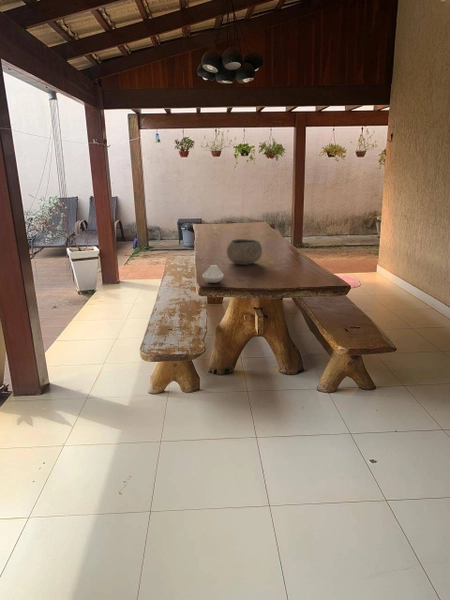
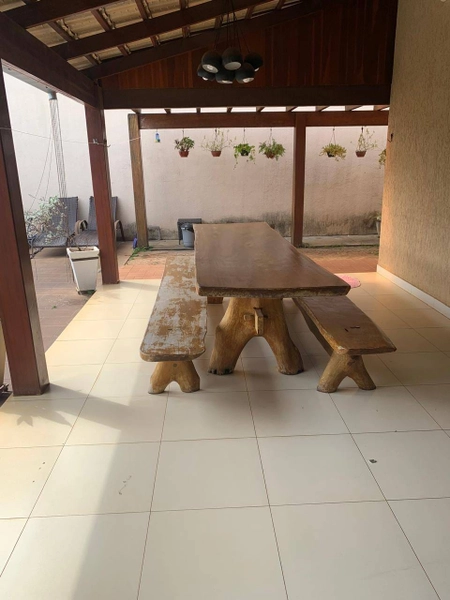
- spoon rest [201,264,225,284]
- bowl [226,238,263,266]
